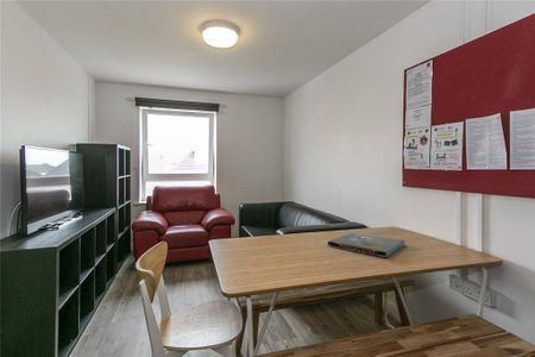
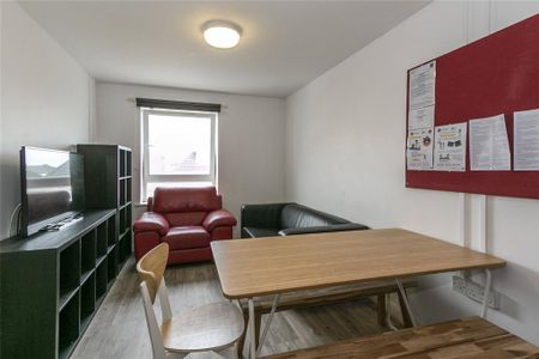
- board game [327,232,407,258]
